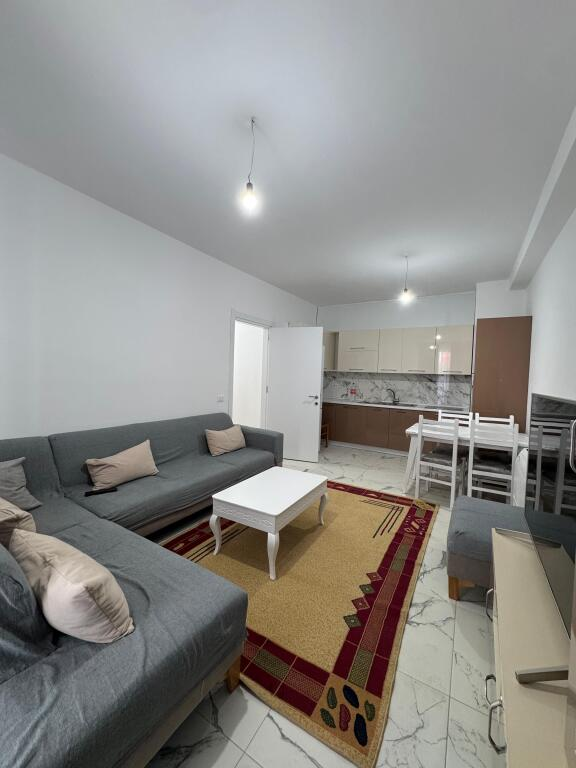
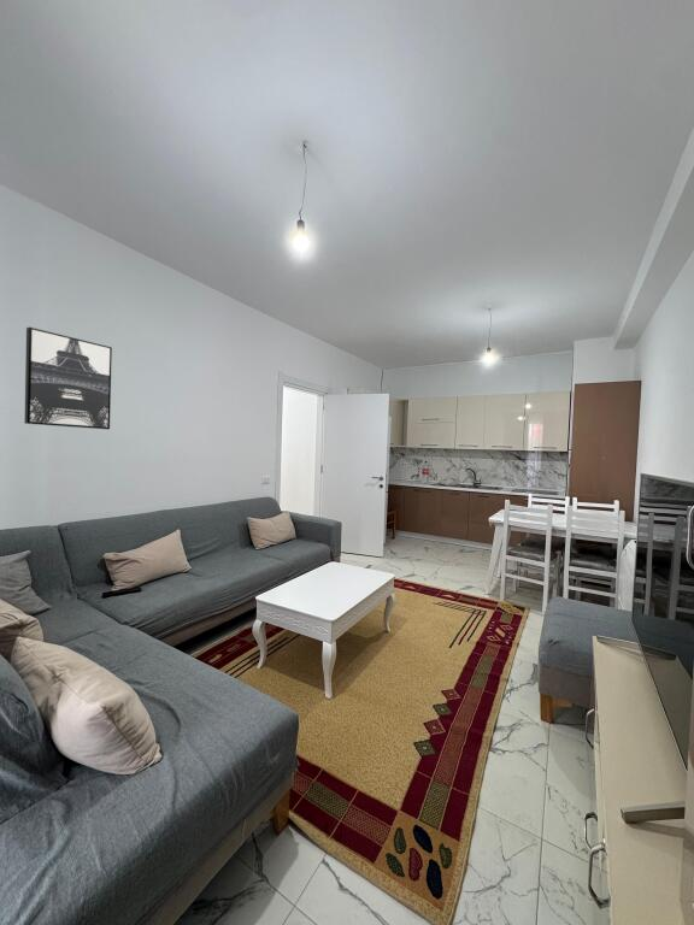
+ wall art [23,326,113,430]
